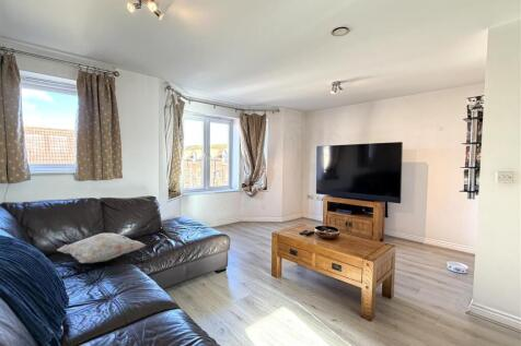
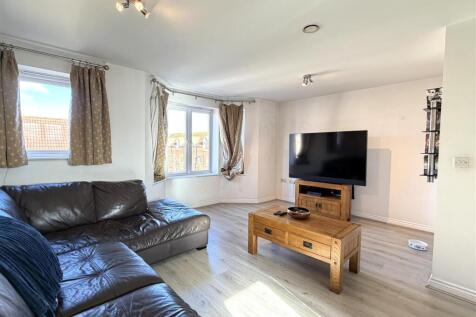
- decorative pillow [56,232,147,264]
